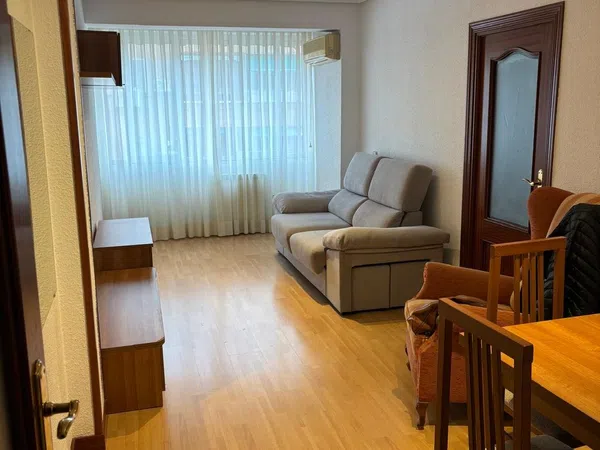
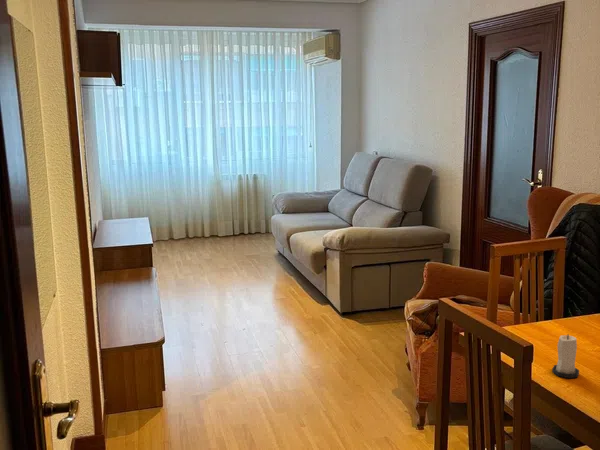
+ candle [551,333,580,379]
